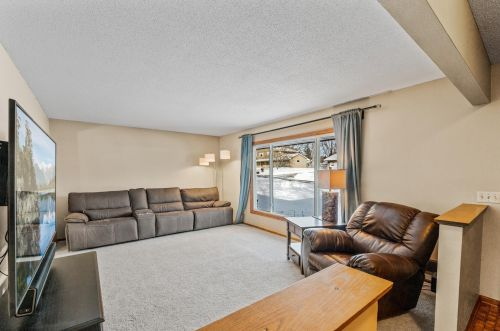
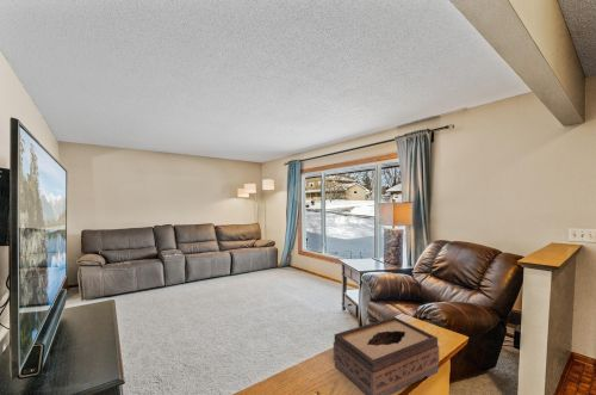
+ tissue box [333,315,440,395]
